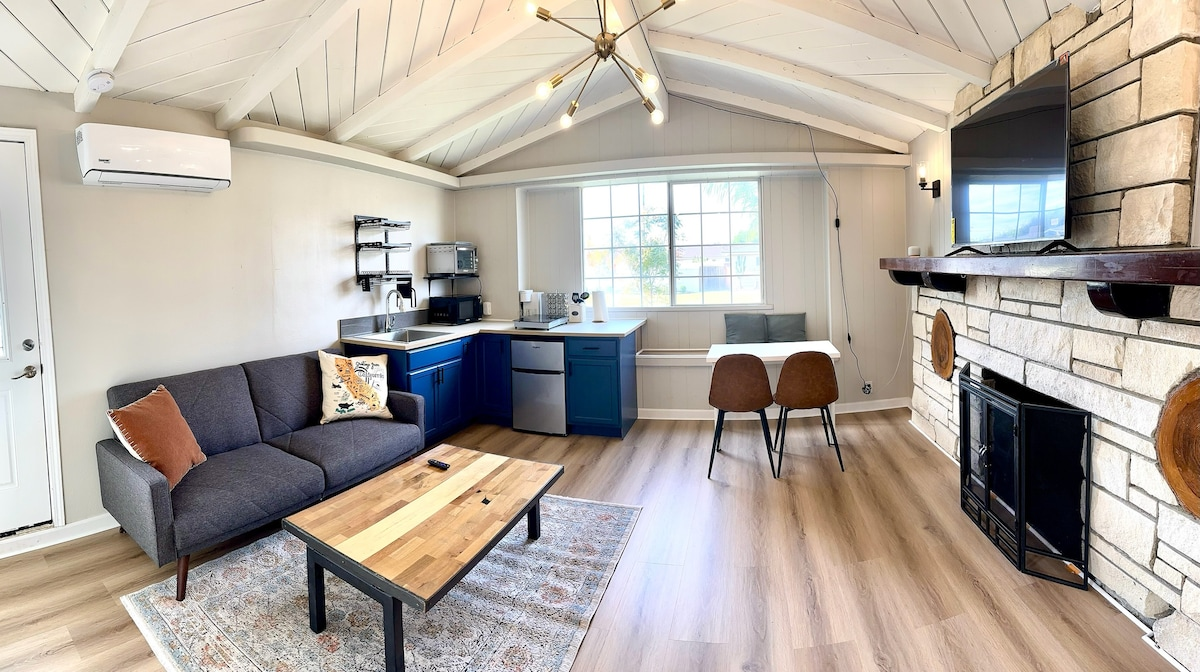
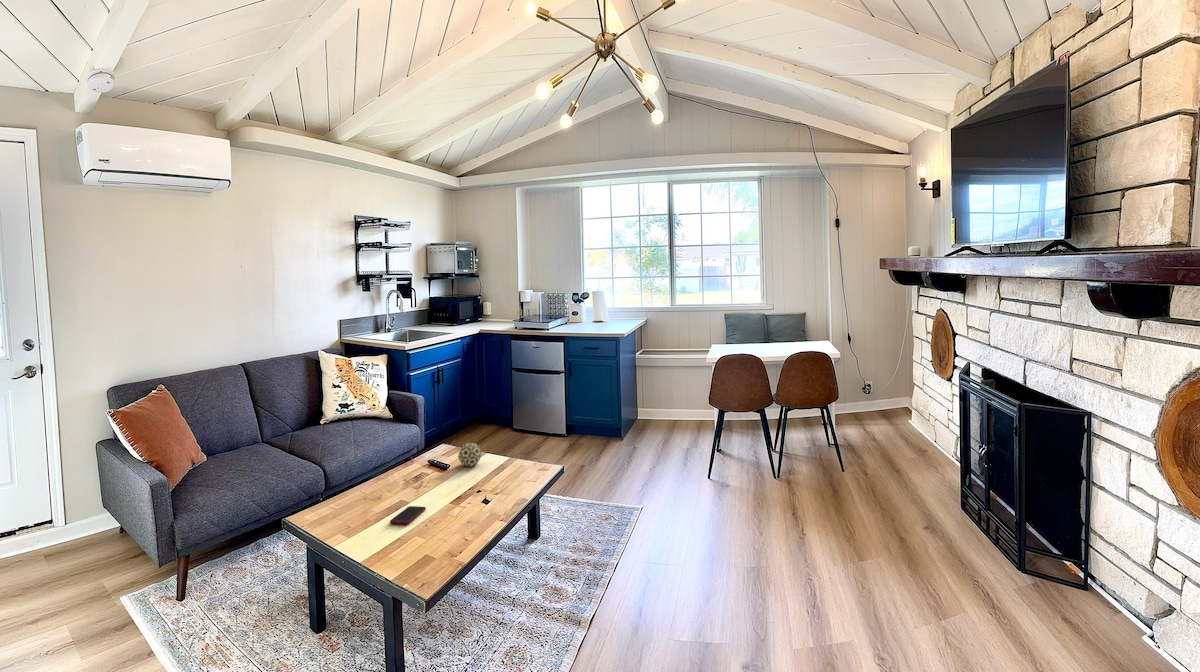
+ cell phone [389,505,427,525]
+ decorative ball [457,442,483,467]
